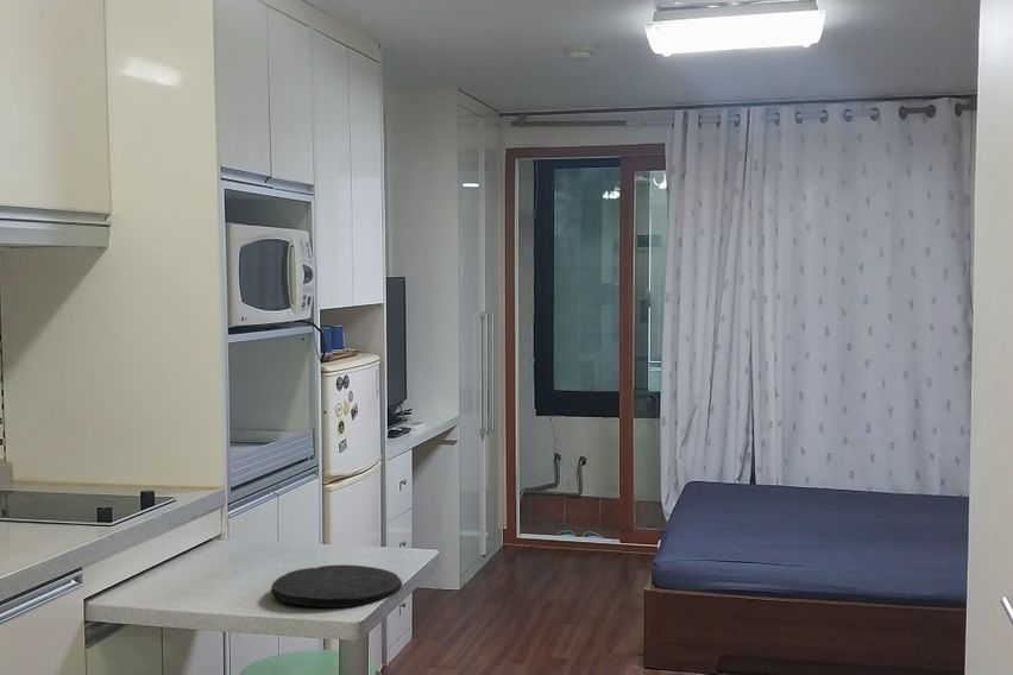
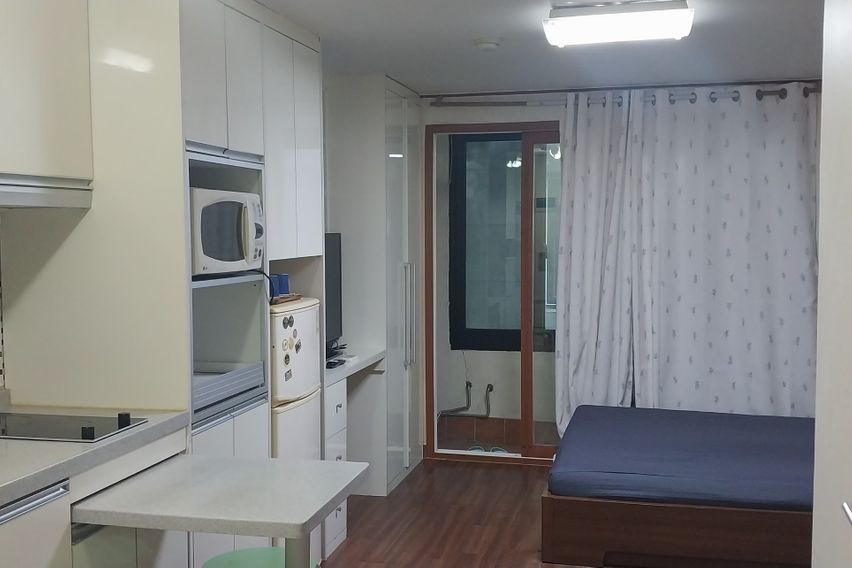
- plate [270,563,403,608]
